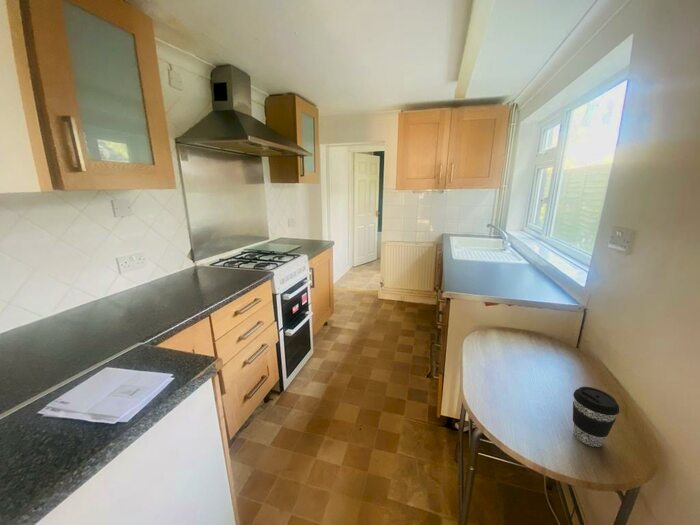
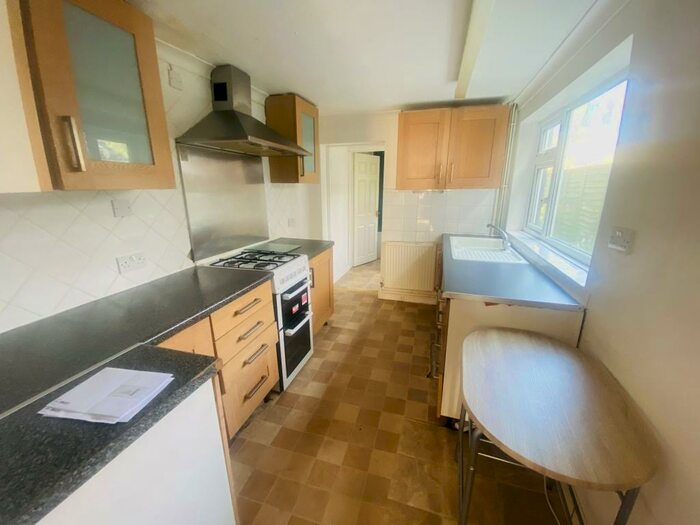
- coffee cup [572,386,620,448]
